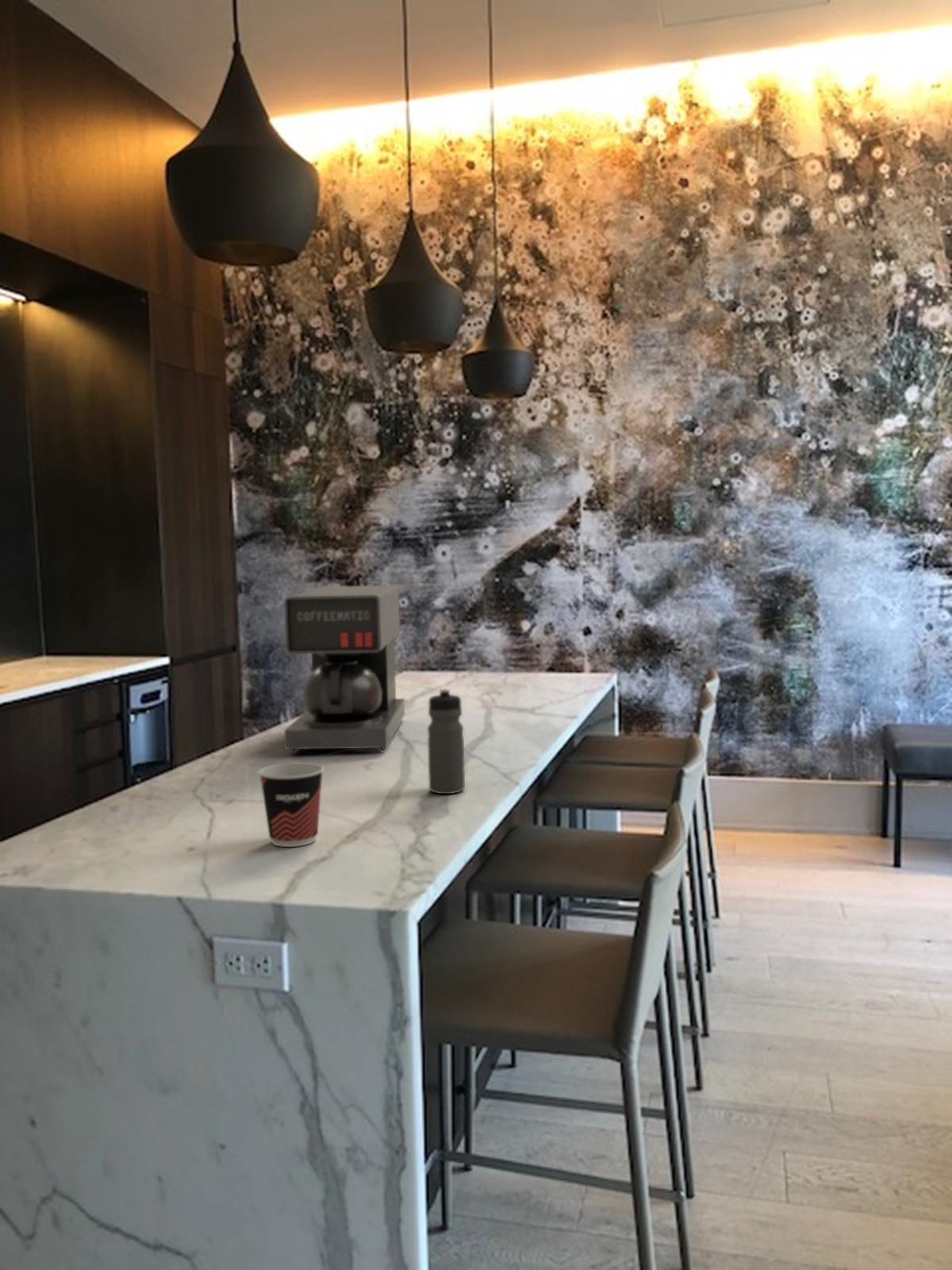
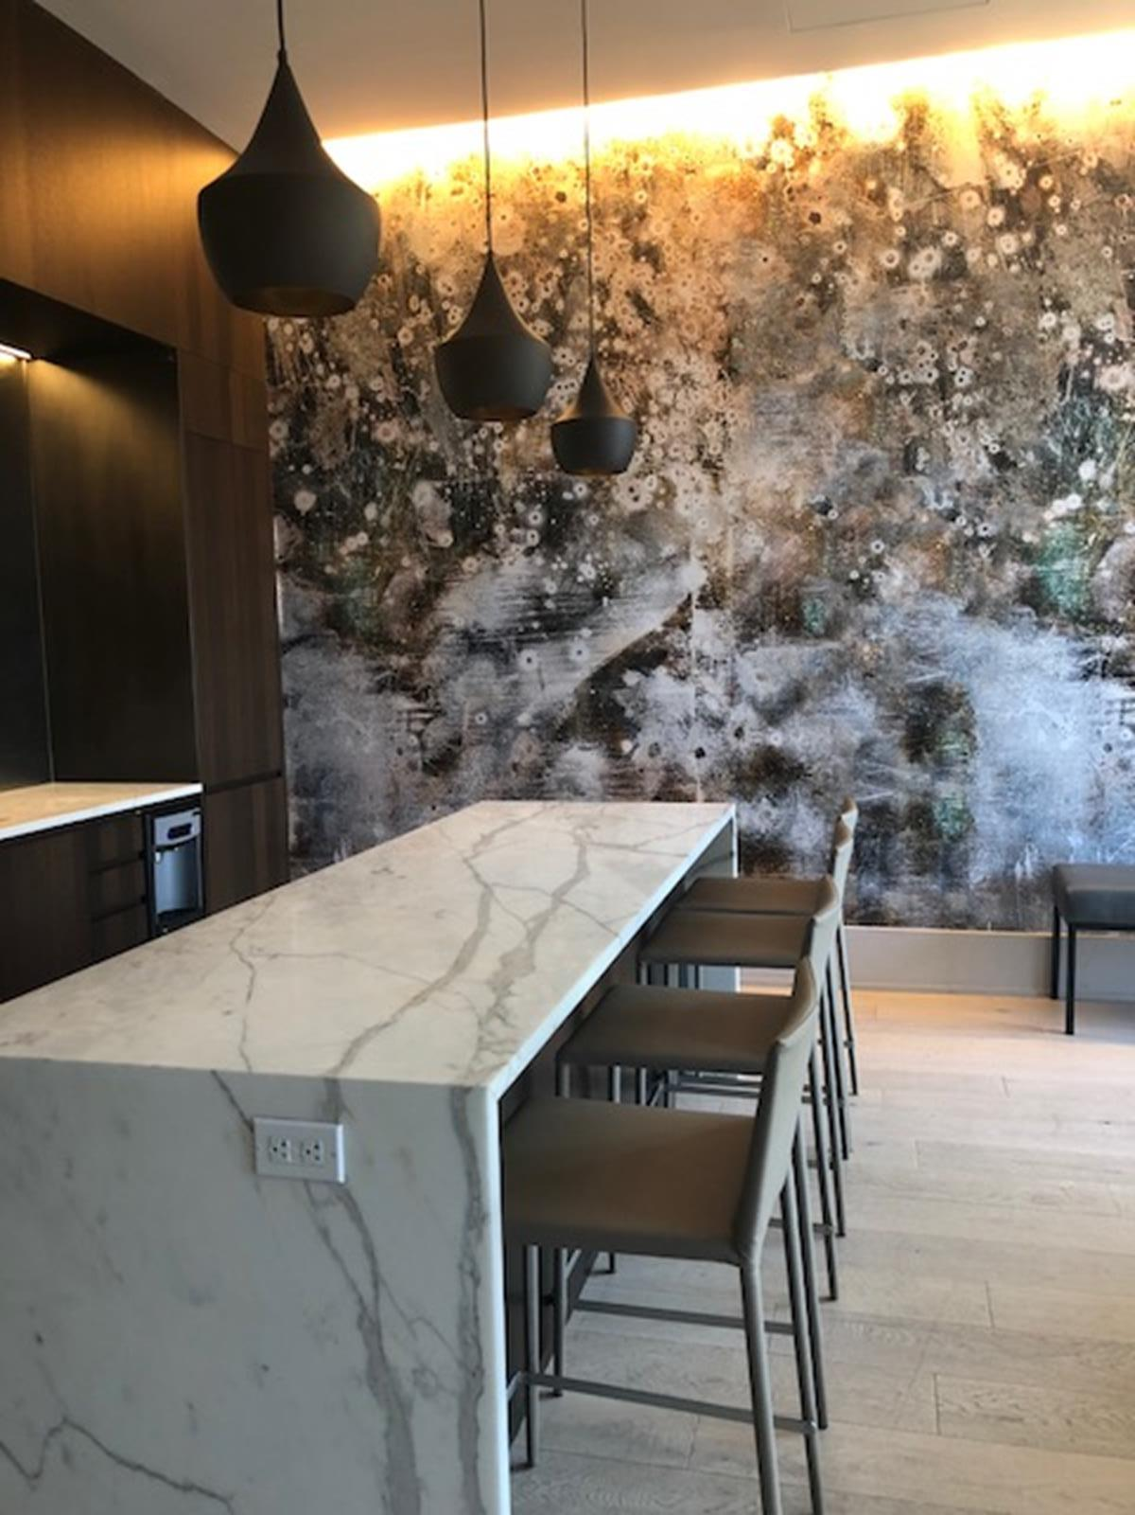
- water bottle [427,688,466,795]
- coffee maker [283,585,405,754]
- cup [257,762,324,848]
